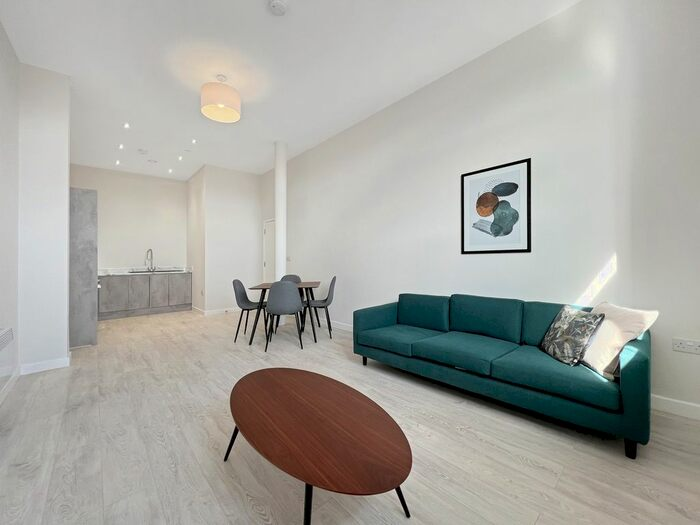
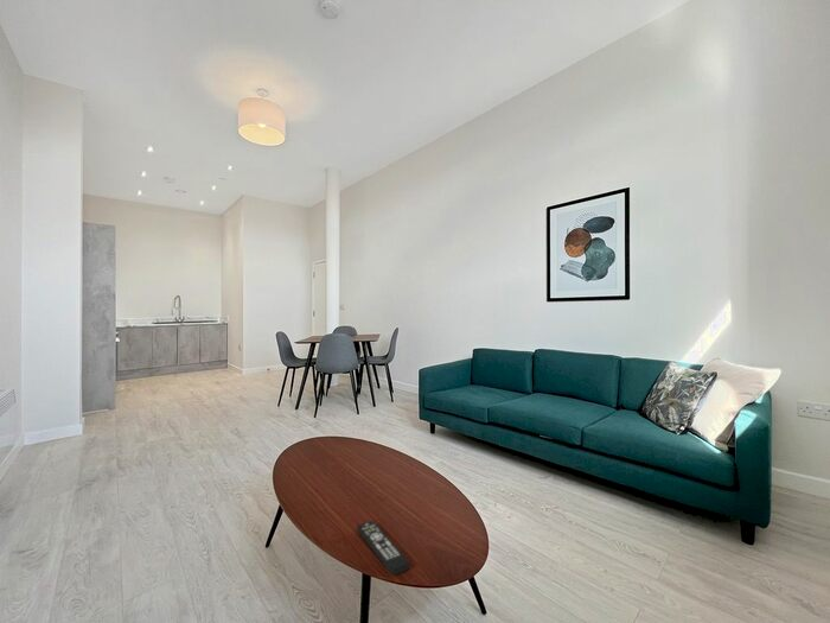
+ remote control [356,520,410,576]
